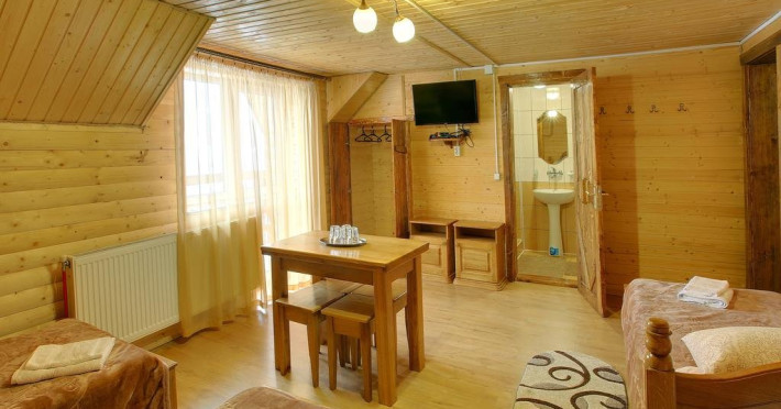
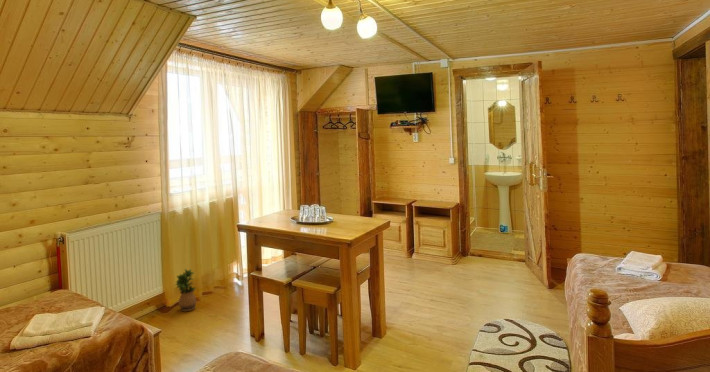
+ potted plant [174,268,198,312]
